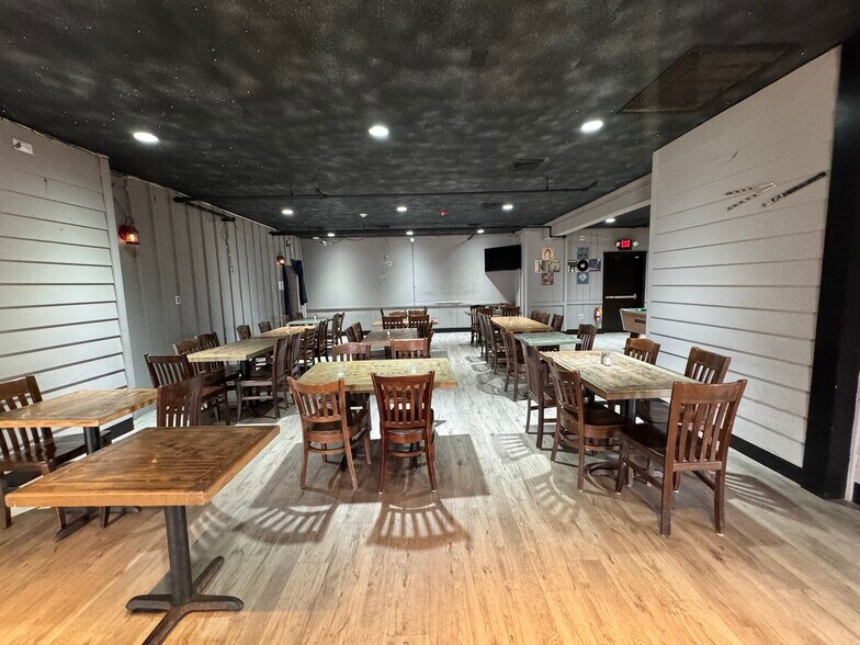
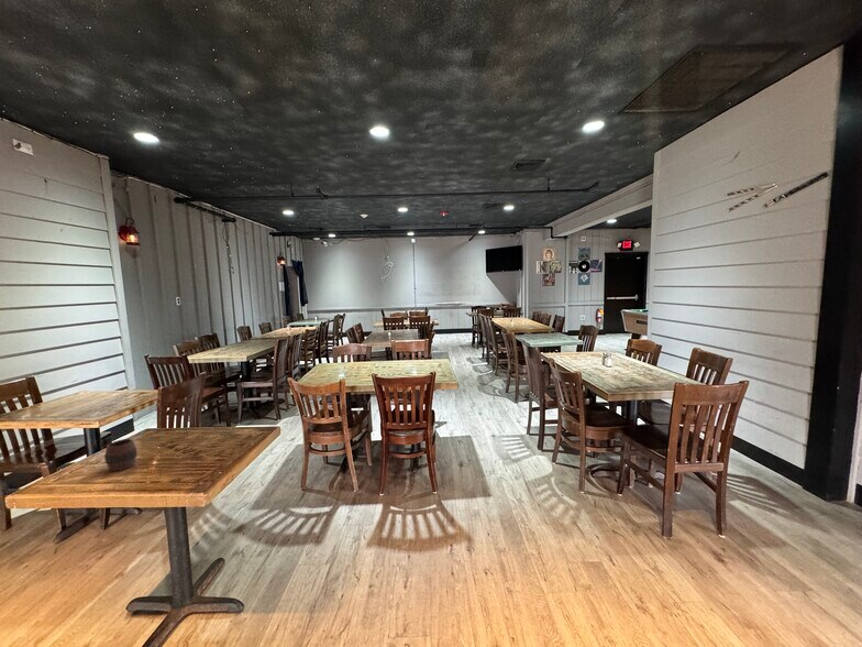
+ cup [103,438,139,472]
